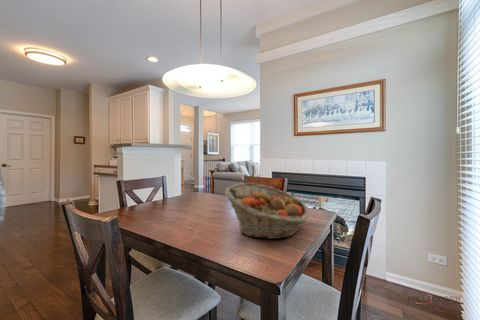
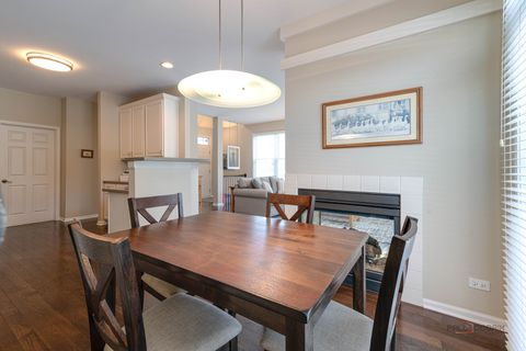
- fruit basket [224,182,310,240]
